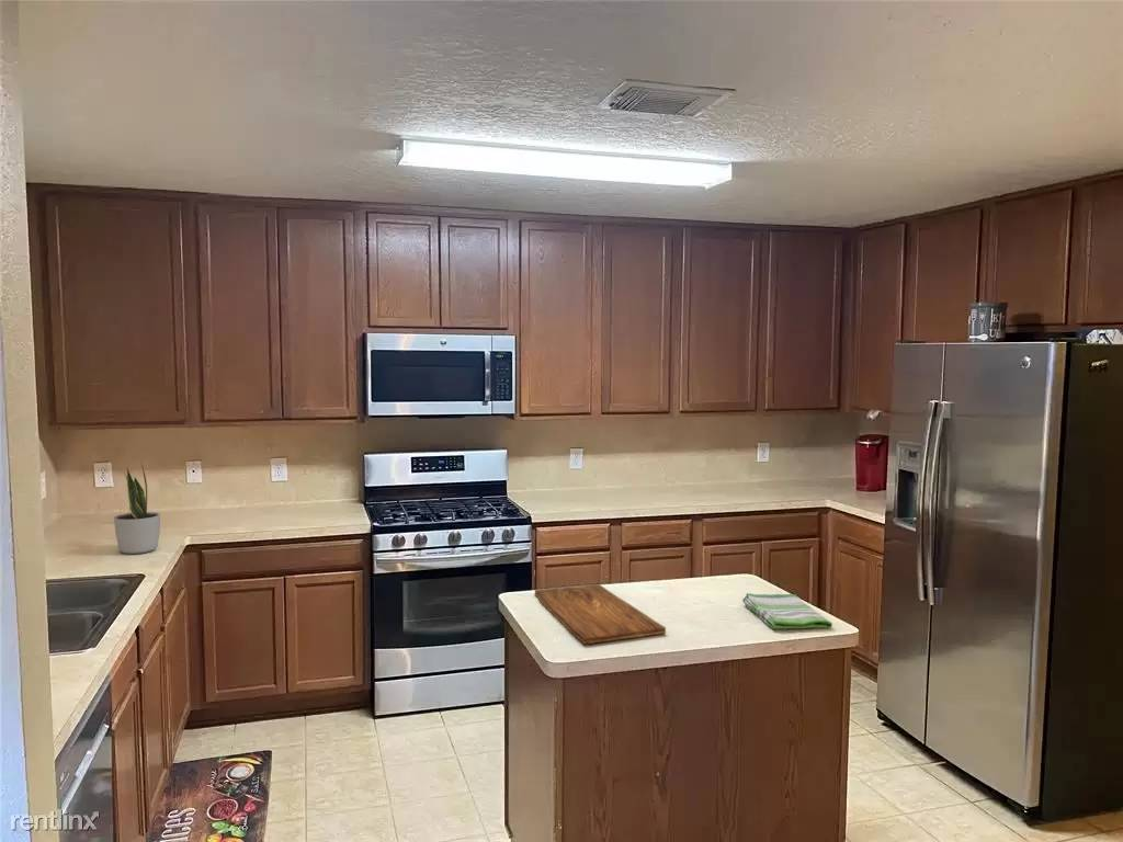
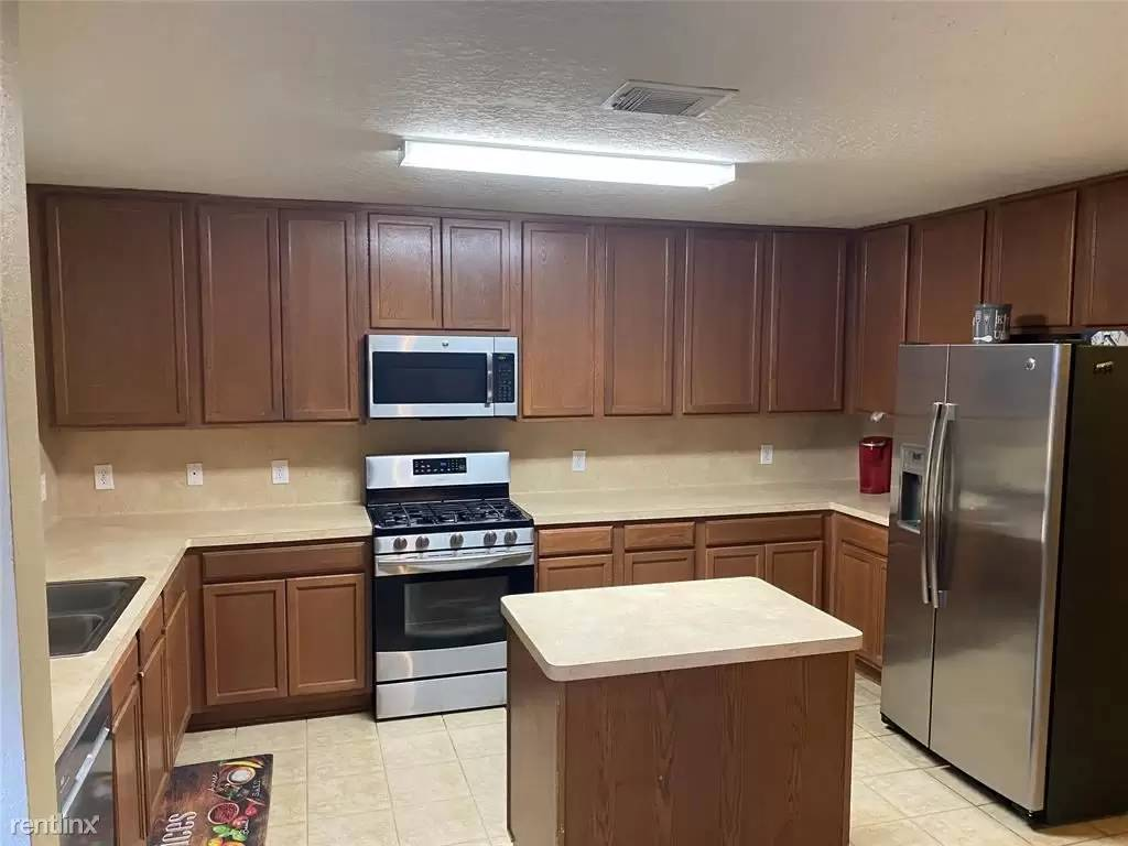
- potted plant [113,458,161,555]
- dish towel [741,592,833,630]
- cutting board [534,583,667,645]
